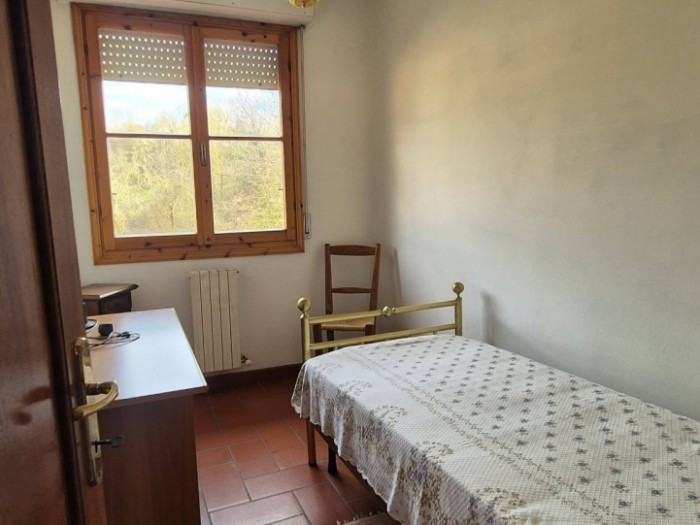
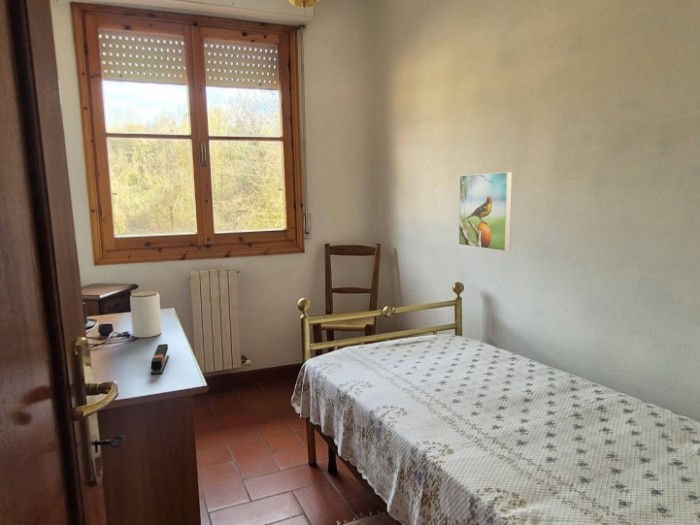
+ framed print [458,171,513,252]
+ stapler [150,343,170,375]
+ jar [129,290,163,339]
